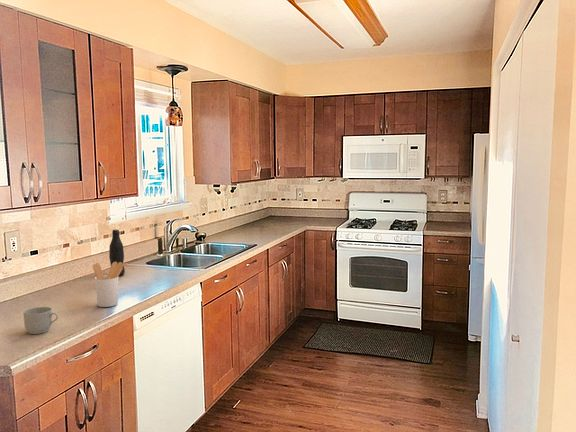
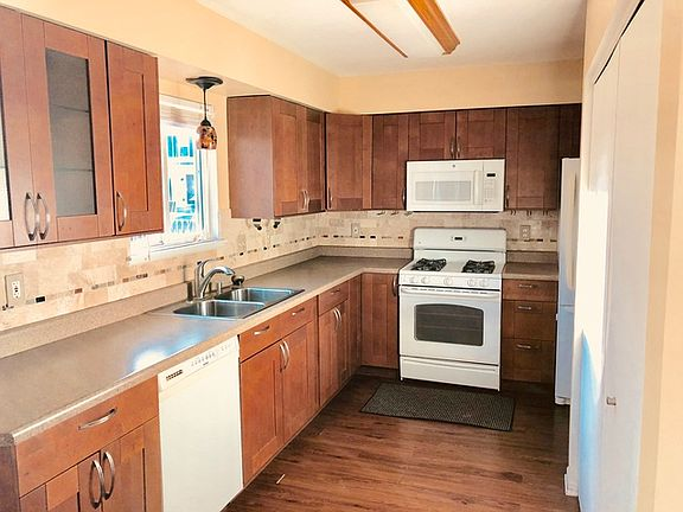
- utensil holder [92,262,125,308]
- bottle [108,228,126,277]
- mug [22,306,59,335]
